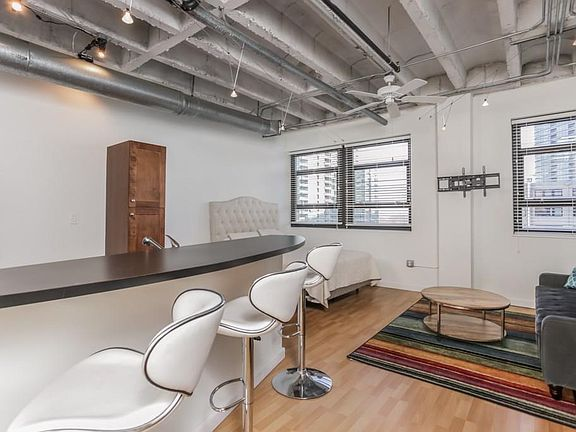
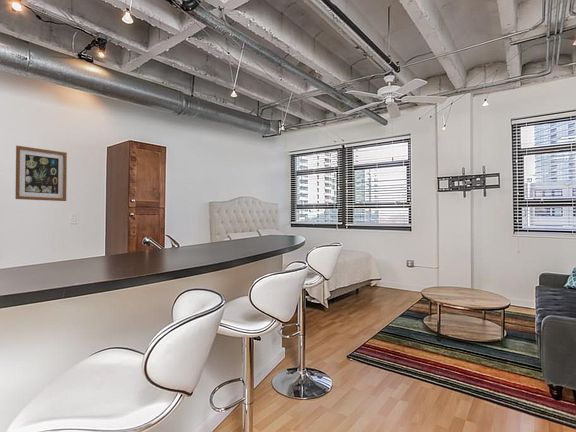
+ wall art [14,145,68,202]
